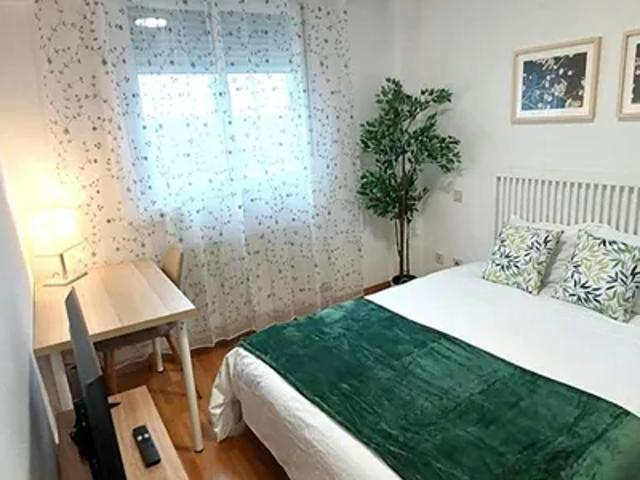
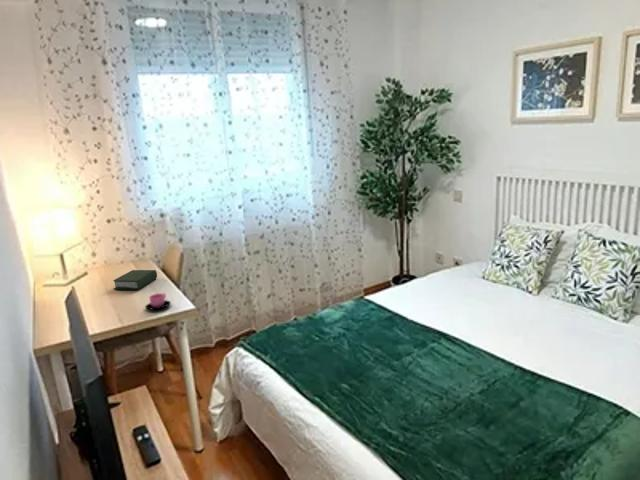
+ book [112,269,158,291]
+ cup [144,292,172,311]
